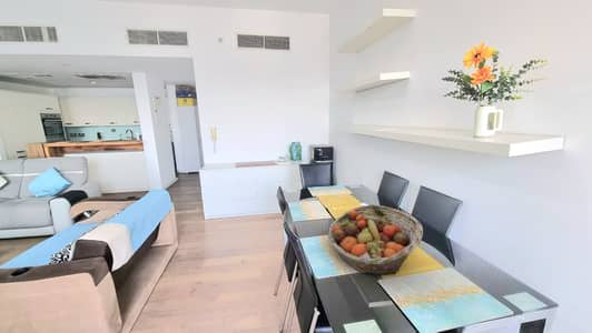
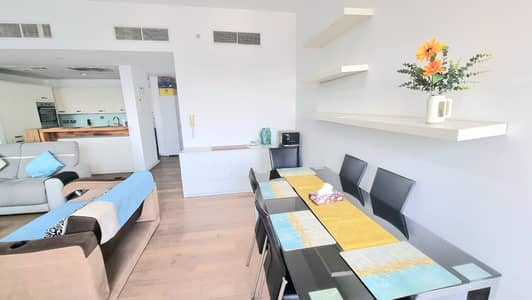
- fruit basket [327,203,424,276]
